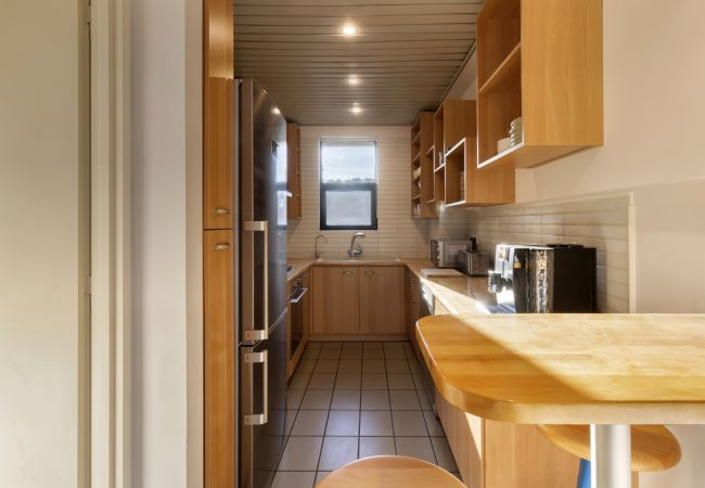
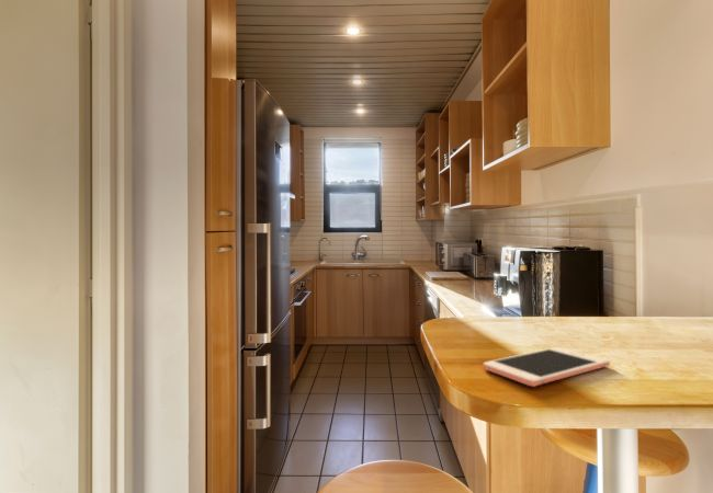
+ cell phone [483,346,611,388]
